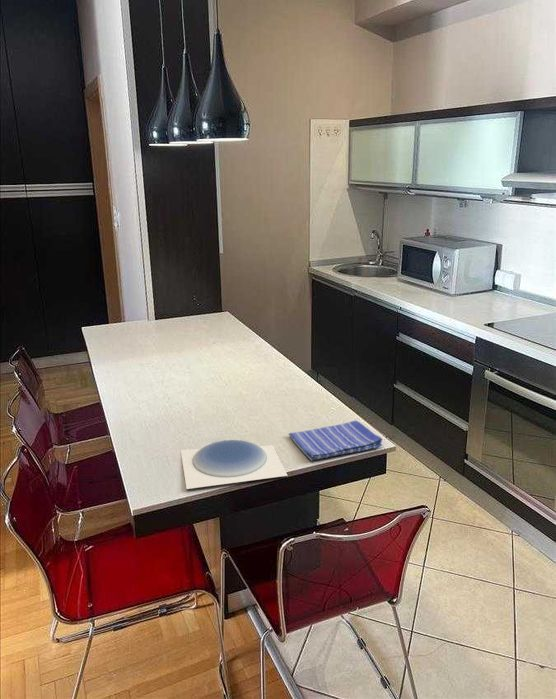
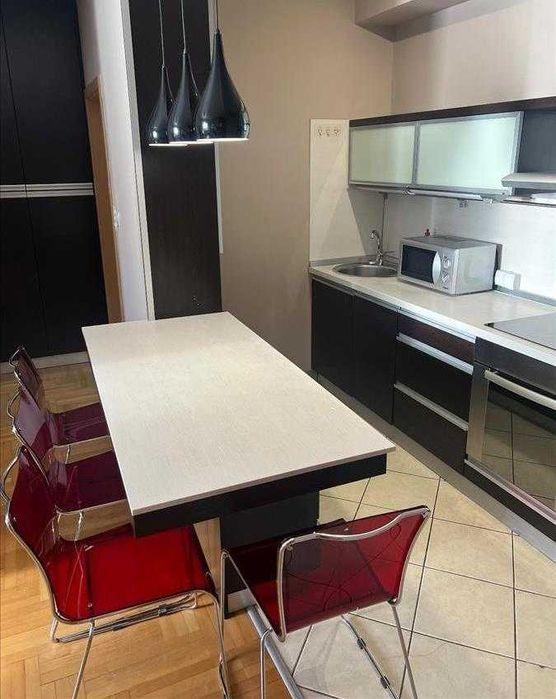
- plate [180,439,289,490]
- dish towel [288,419,384,462]
